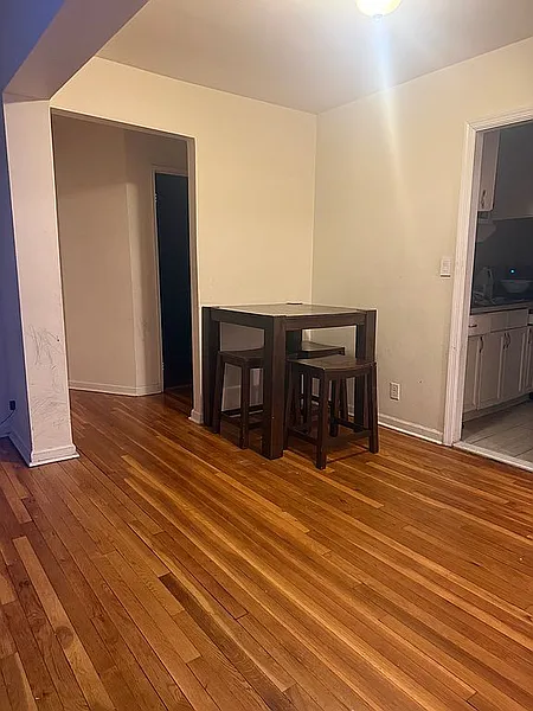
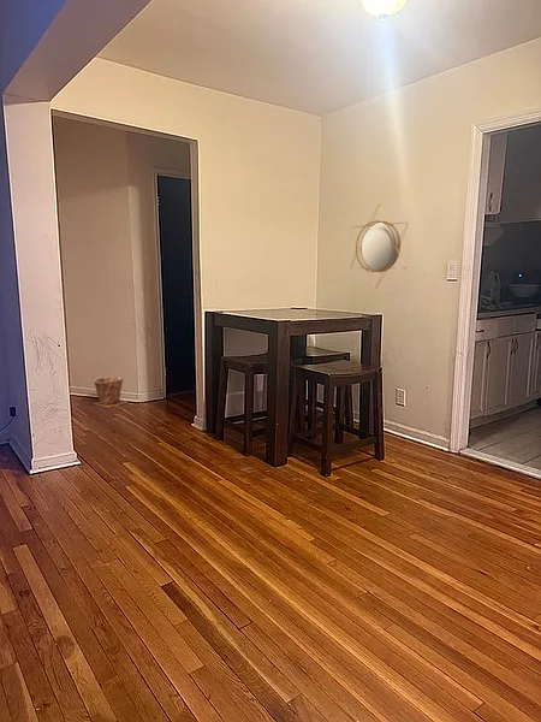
+ home mirror [349,202,410,290]
+ plant pot [91,375,129,409]
